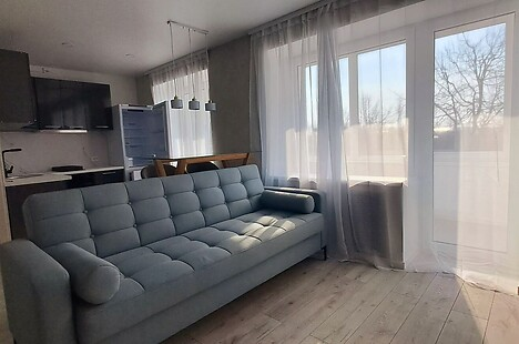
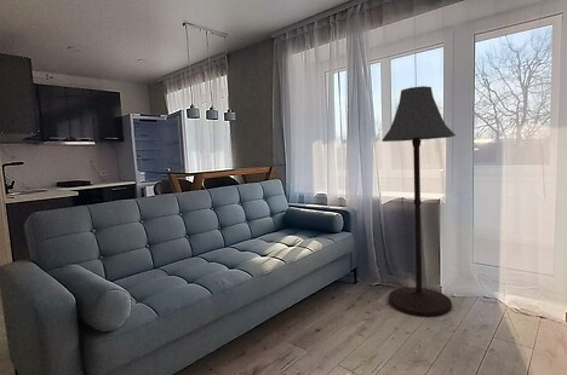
+ floor lamp [380,85,457,317]
